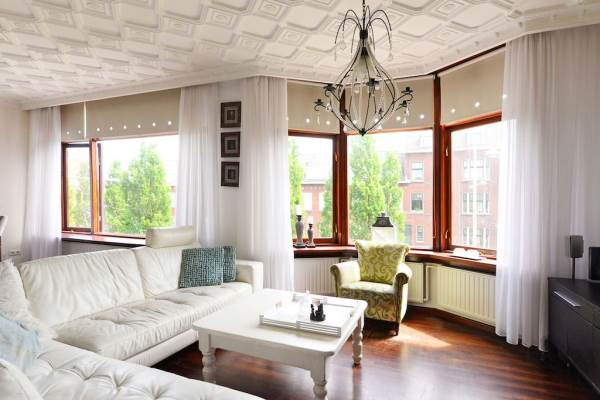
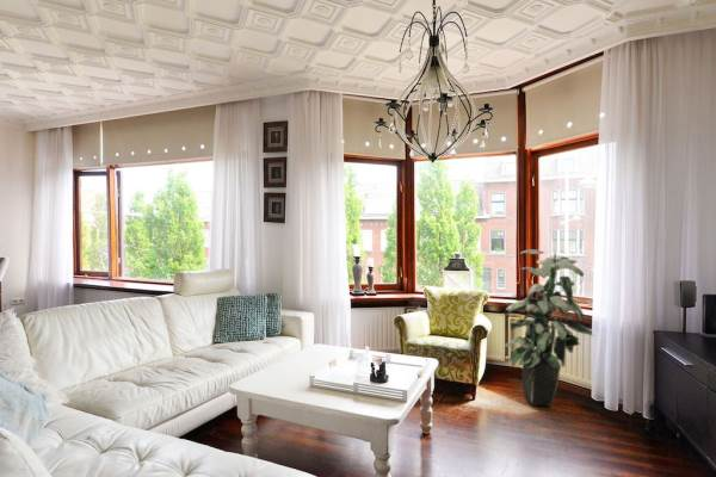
+ indoor plant [504,248,593,408]
